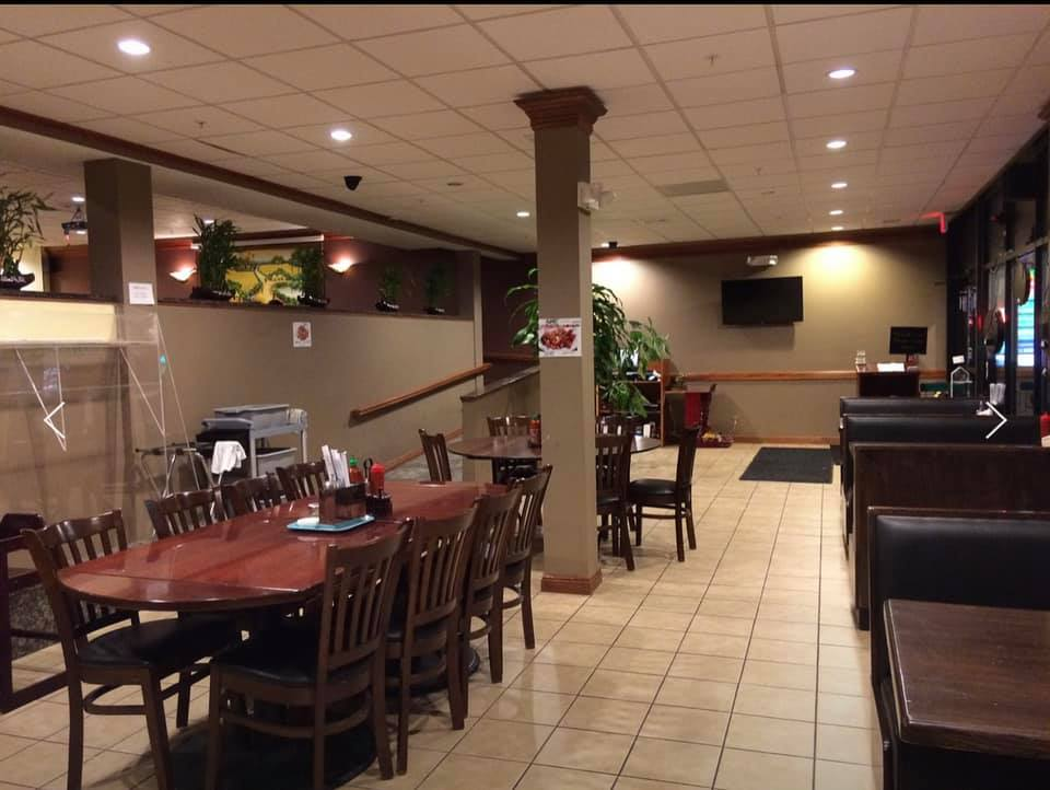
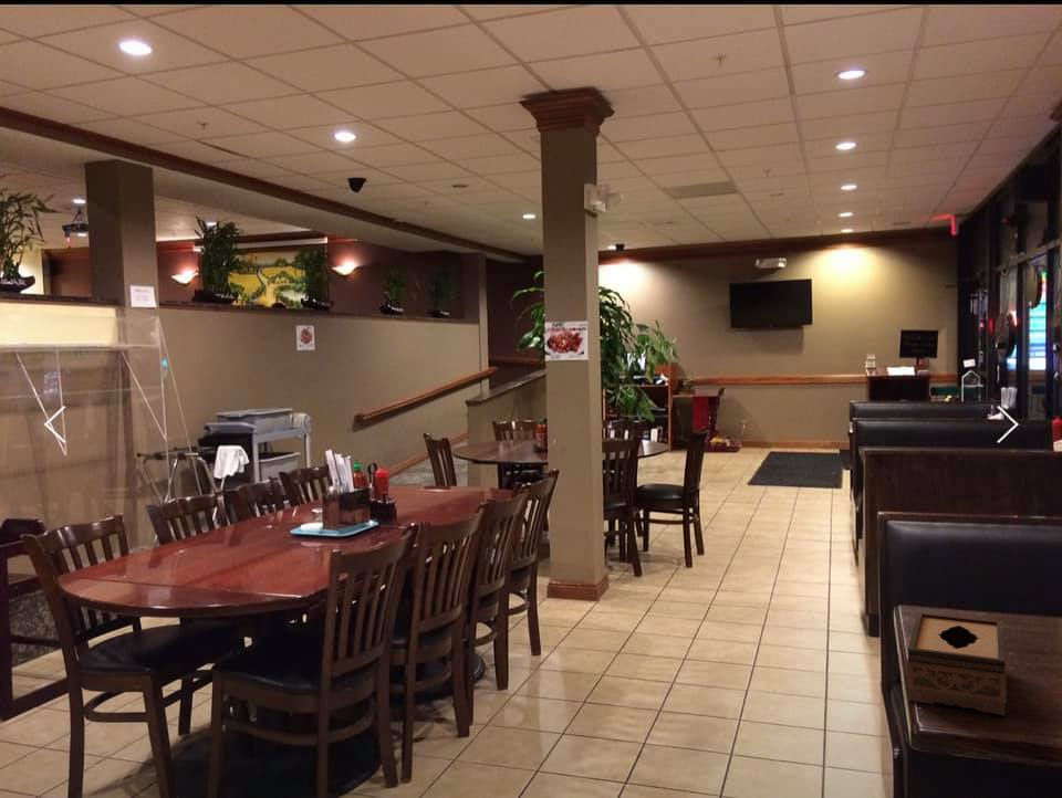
+ tissue box [906,611,1008,716]
